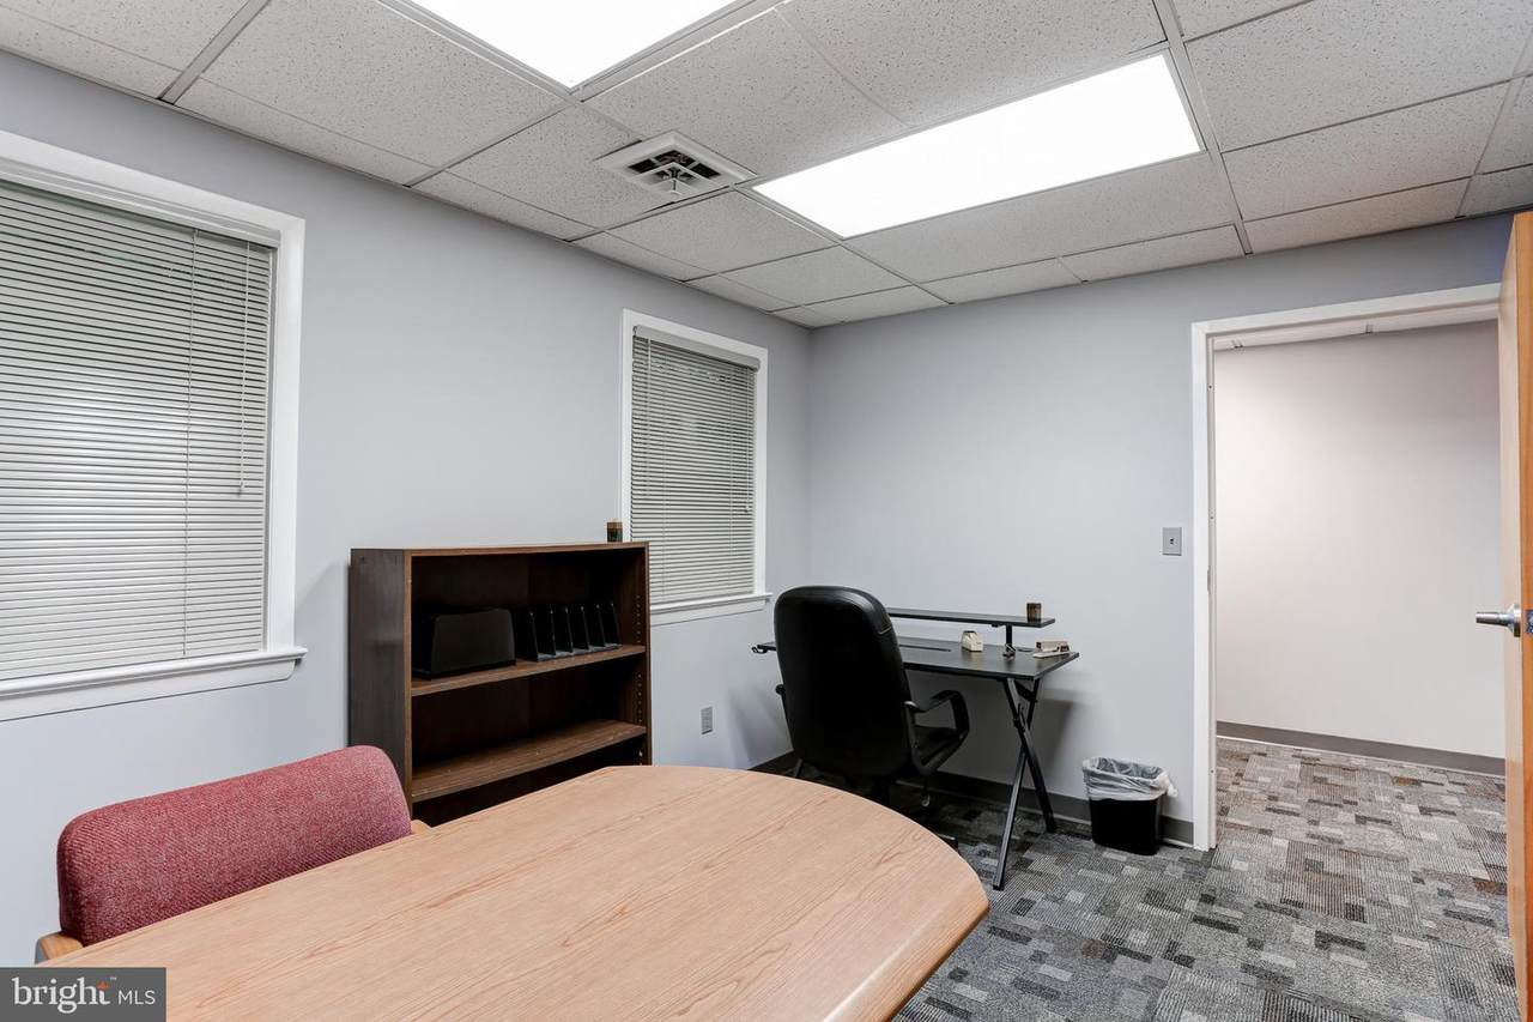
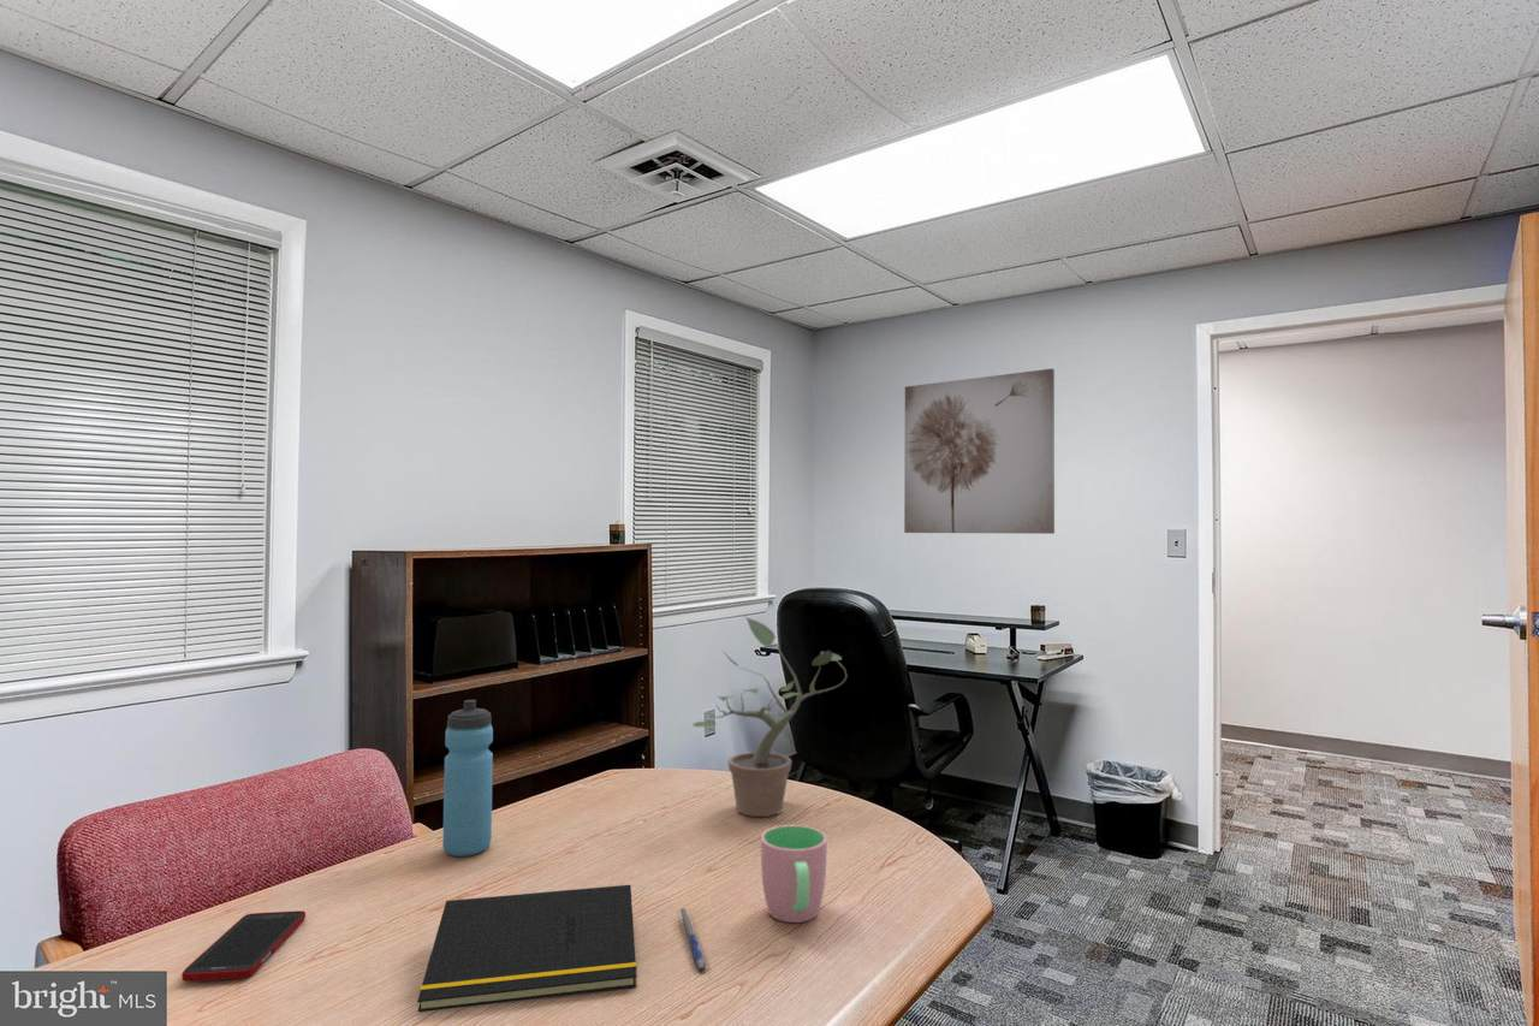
+ pen [676,907,711,973]
+ wall art [903,368,1056,535]
+ potted plant [691,615,849,818]
+ cup [760,824,828,924]
+ water bottle [441,699,494,858]
+ notepad [416,884,637,1013]
+ cell phone [180,909,307,983]
